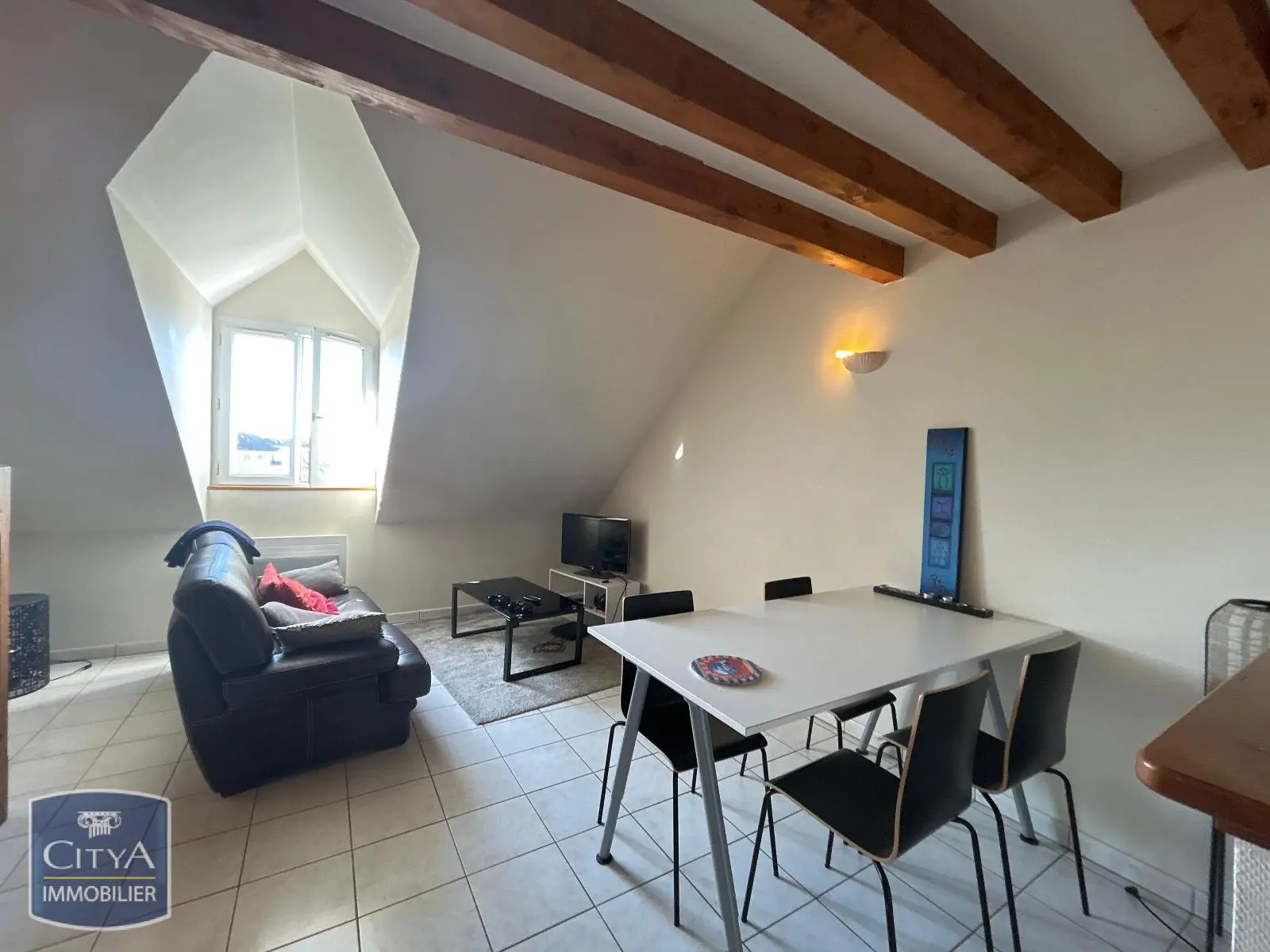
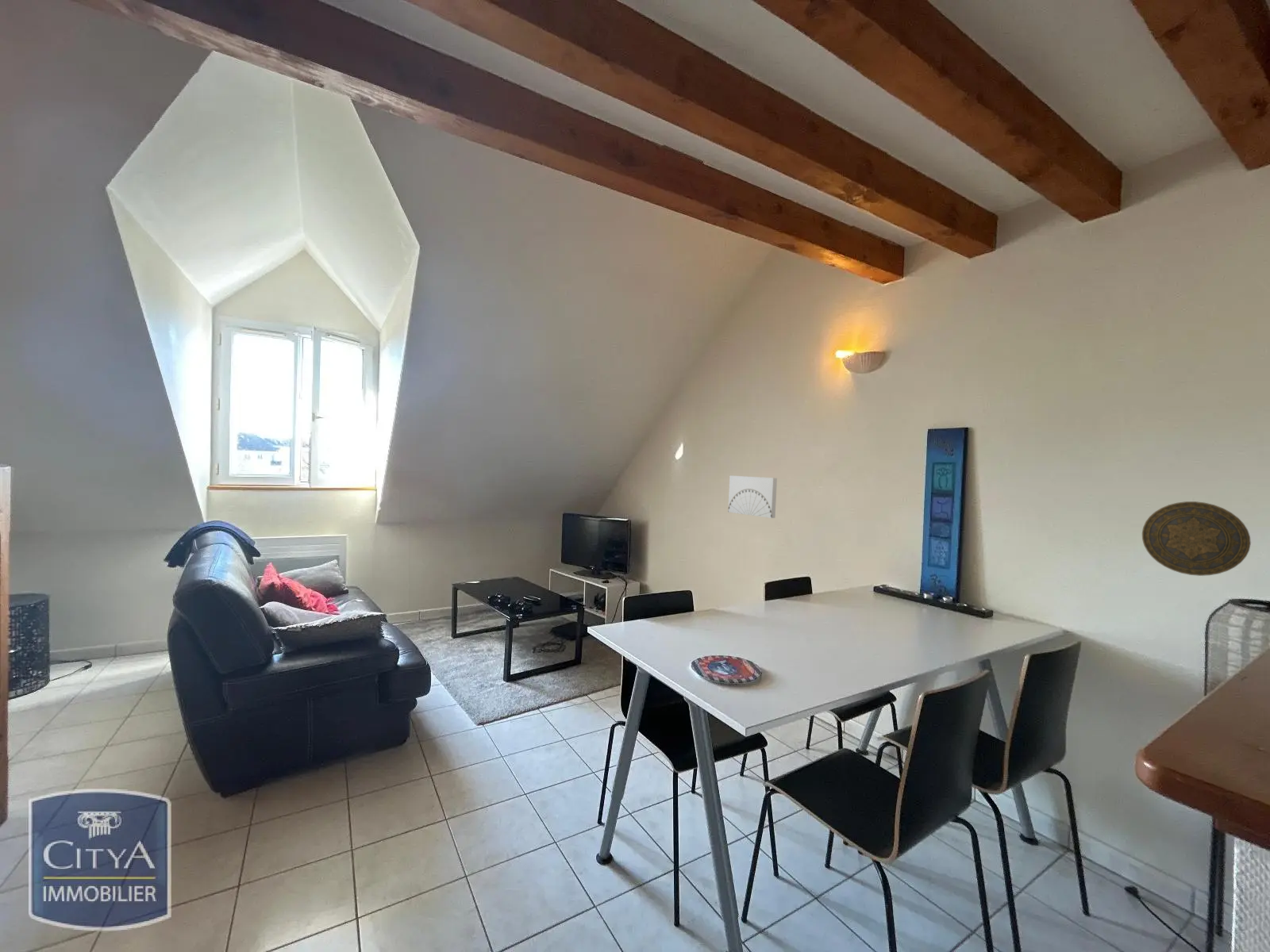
+ decorative plate [1141,501,1252,577]
+ wall art [727,474,778,519]
